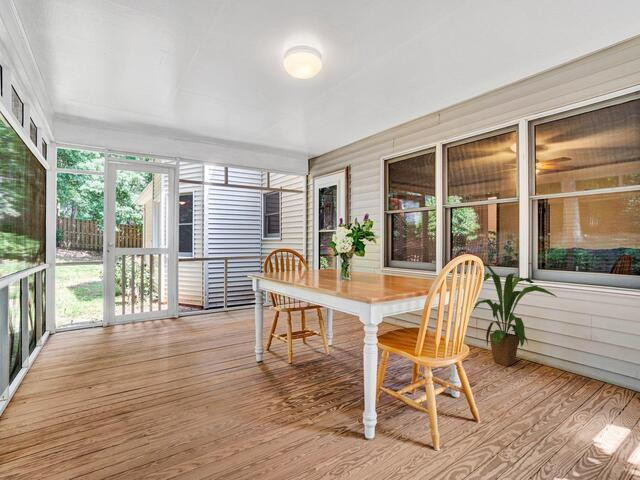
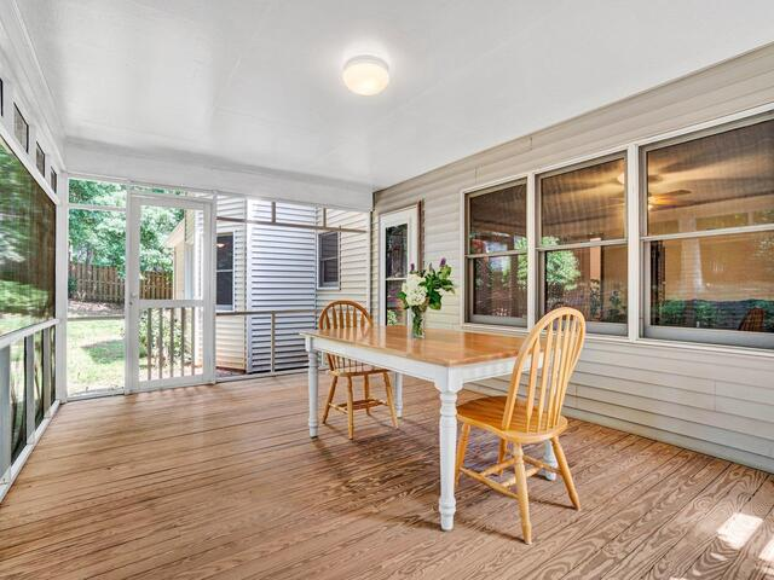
- house plant [473,262,558,367]
